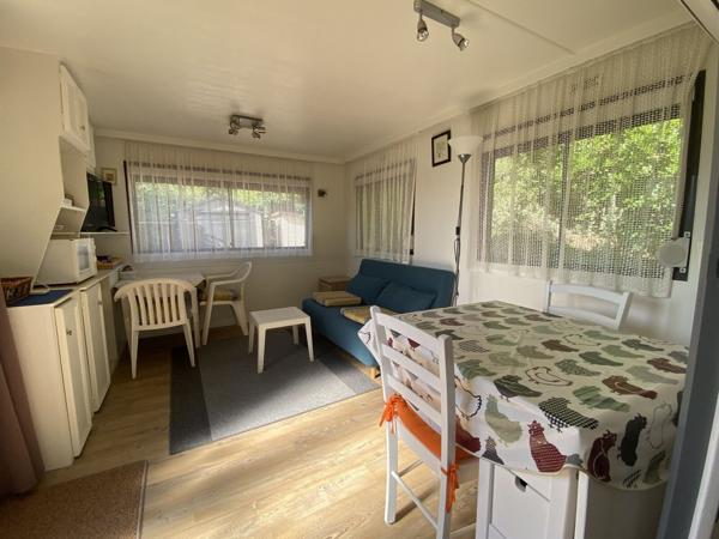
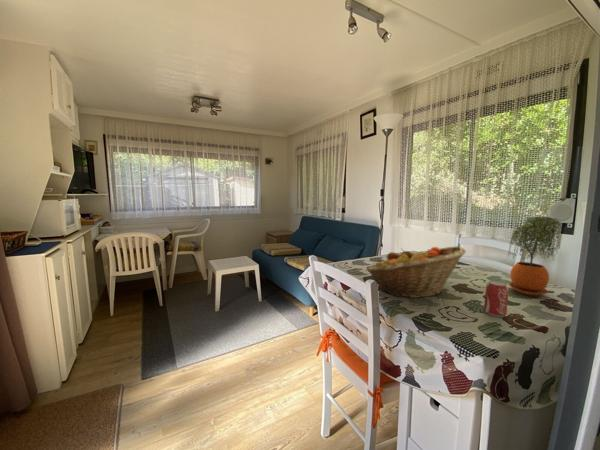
+ fruit basket [366,245,467,299]
+ potted plant [506,216,563,296]
+ beverage can [483,280,510,318]
